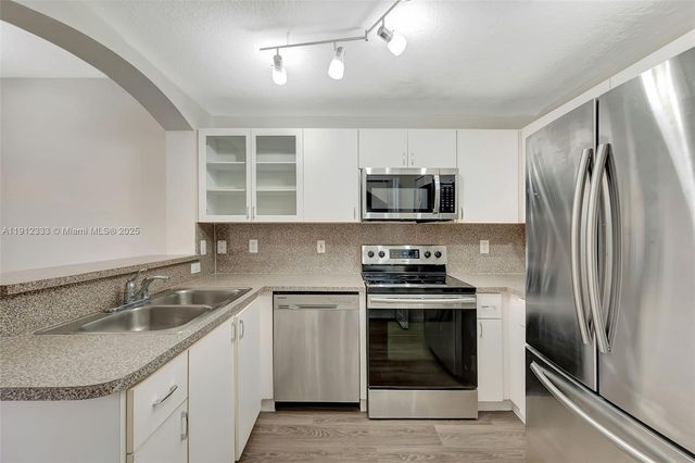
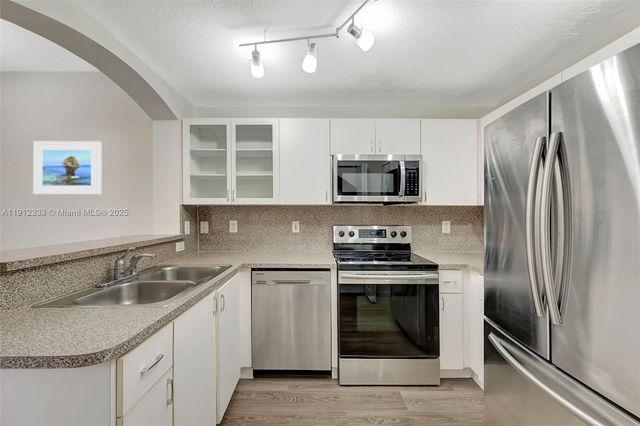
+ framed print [32,140,103,195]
